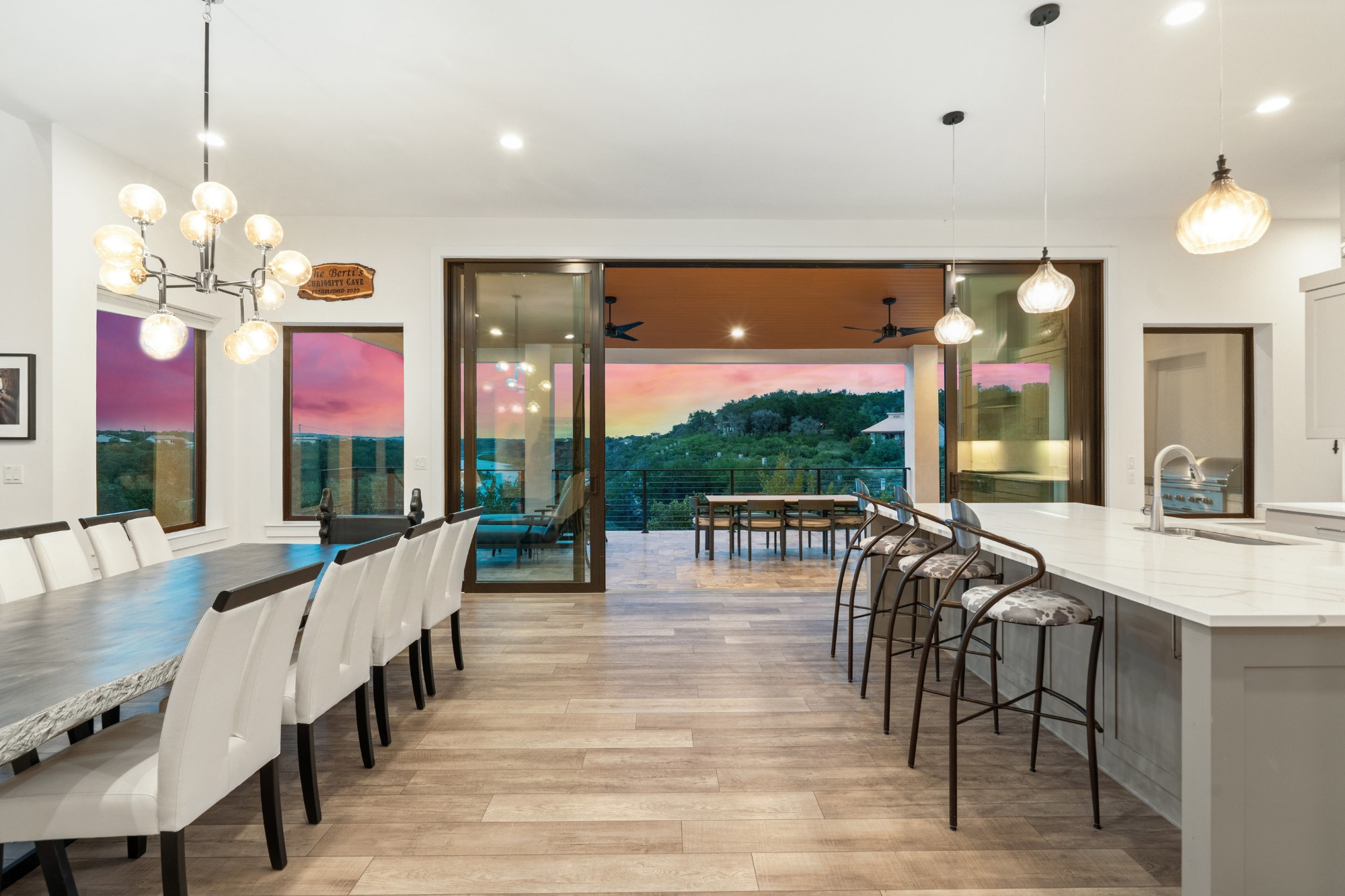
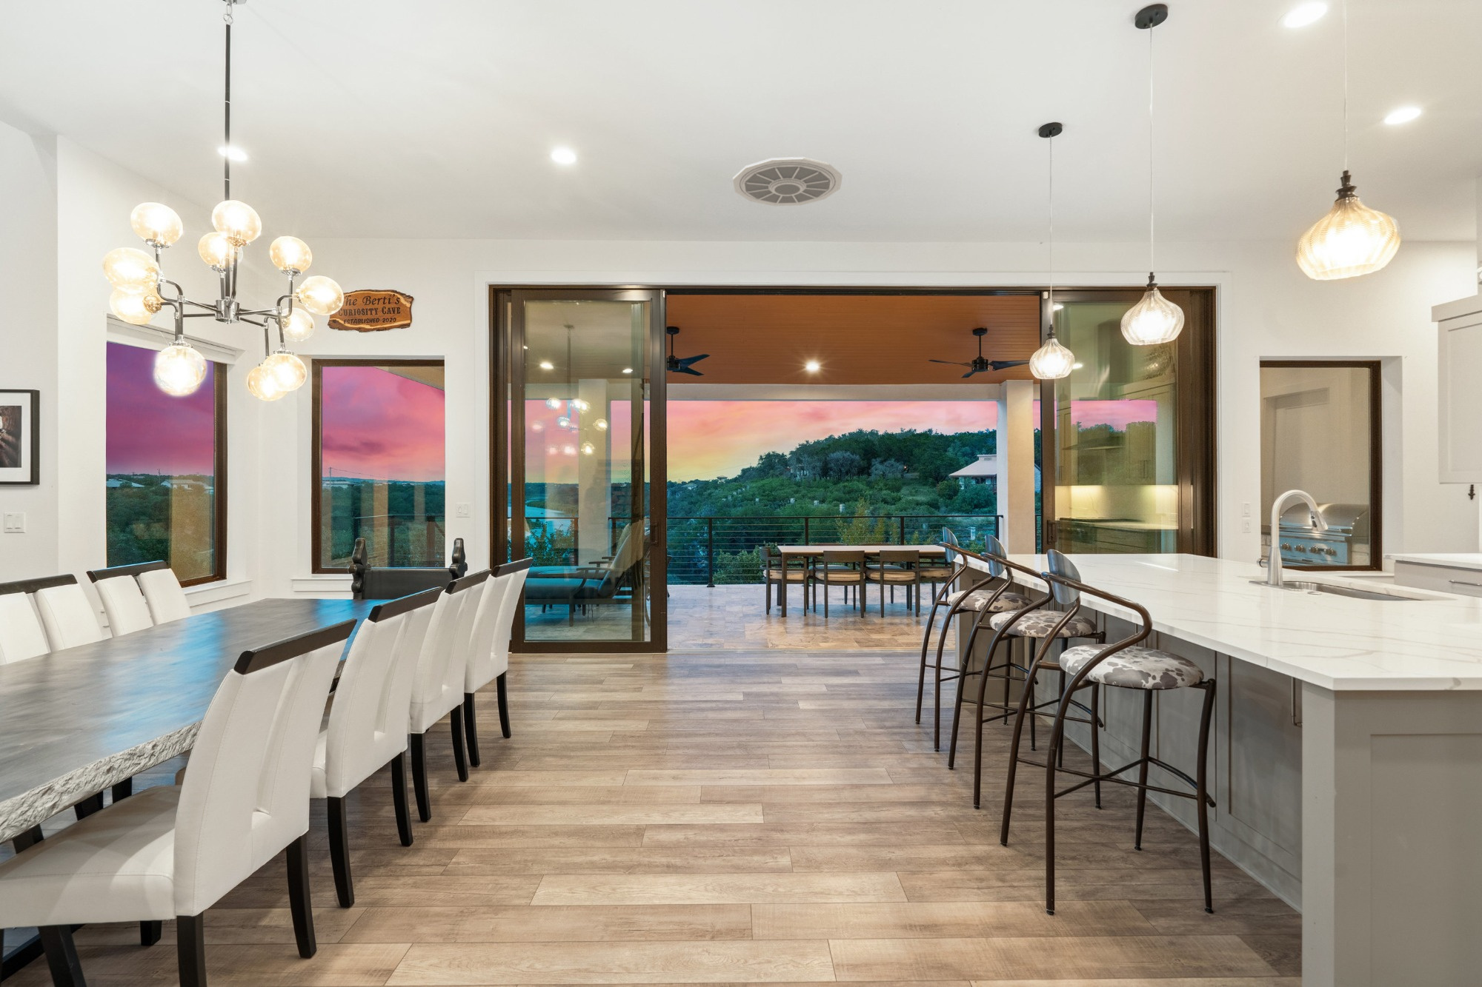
+ ceiling vent [732,156,843,207]
